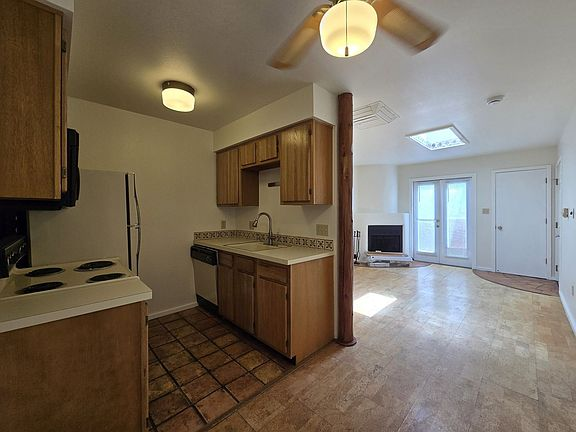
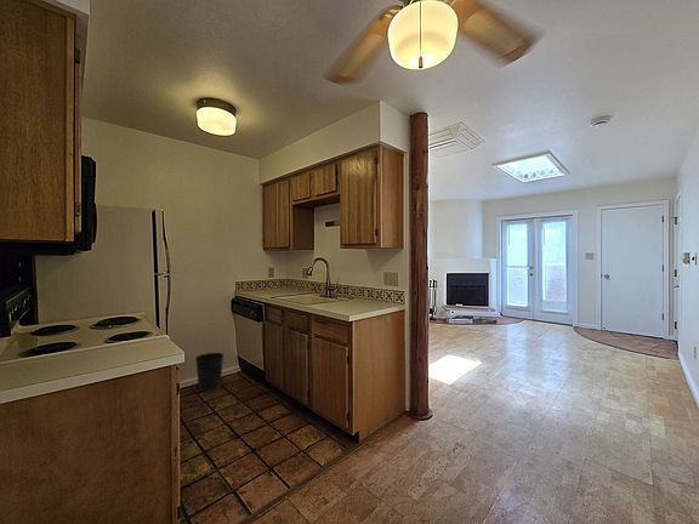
+ wastebasket [194,352,225,392]
